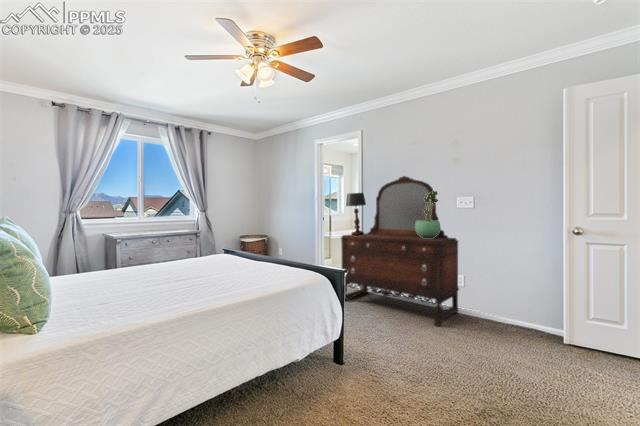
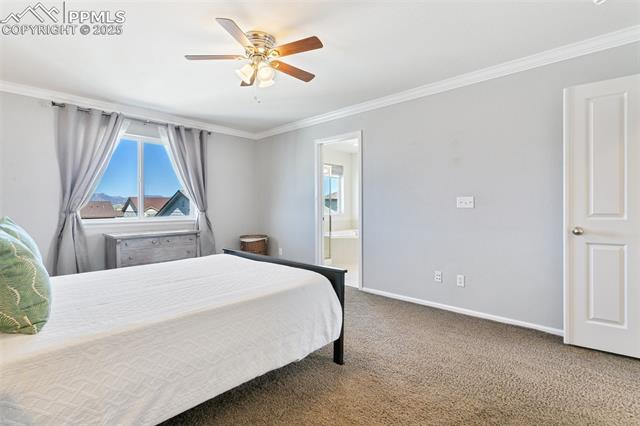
- dresser [339,175,460,326]
- table lamp [345,192,367,236]
- potted plant [415,190,441,238]
